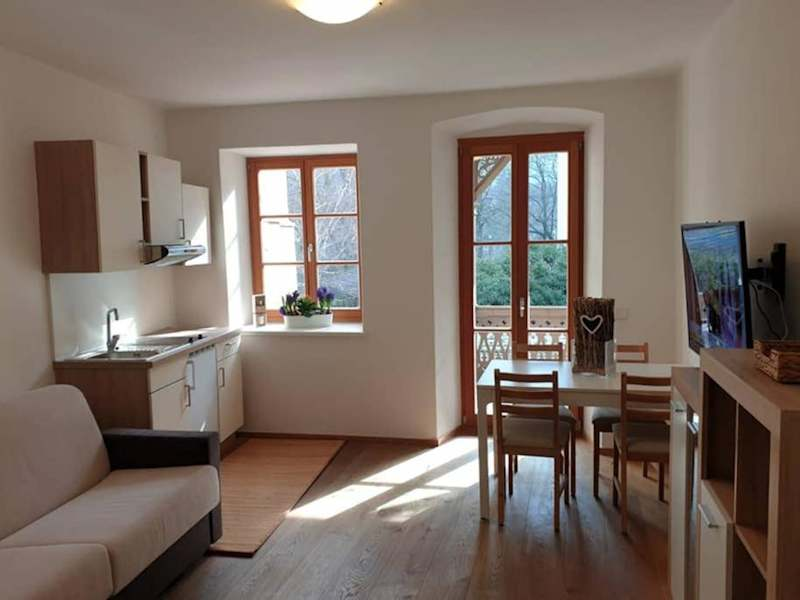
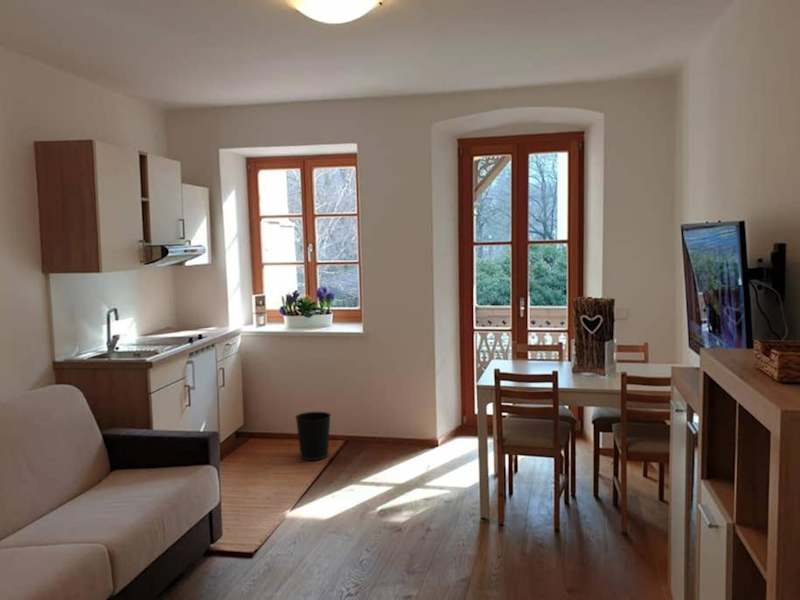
+ wastebasket [294,411,332,461]
